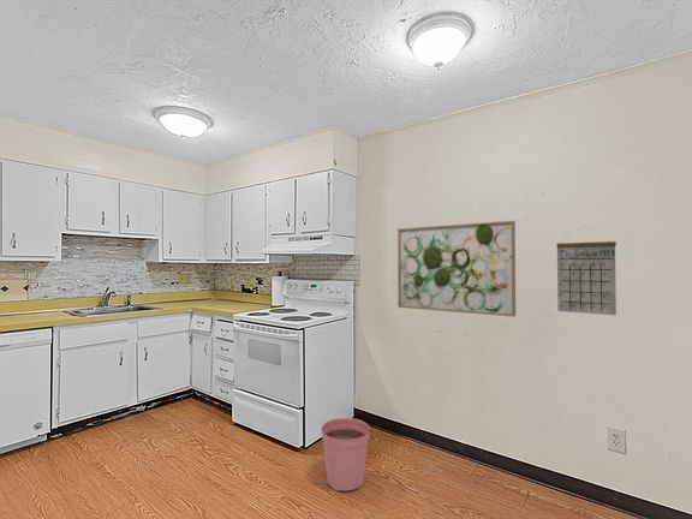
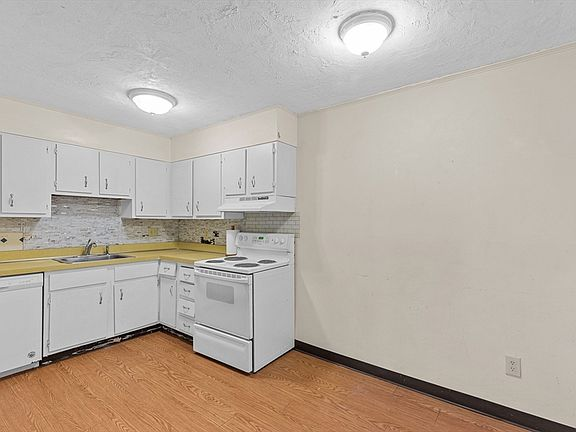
- calendar [555,226,618,316]
- plant pot [320,417,370,493]
- wall art [396,220,517,318]
